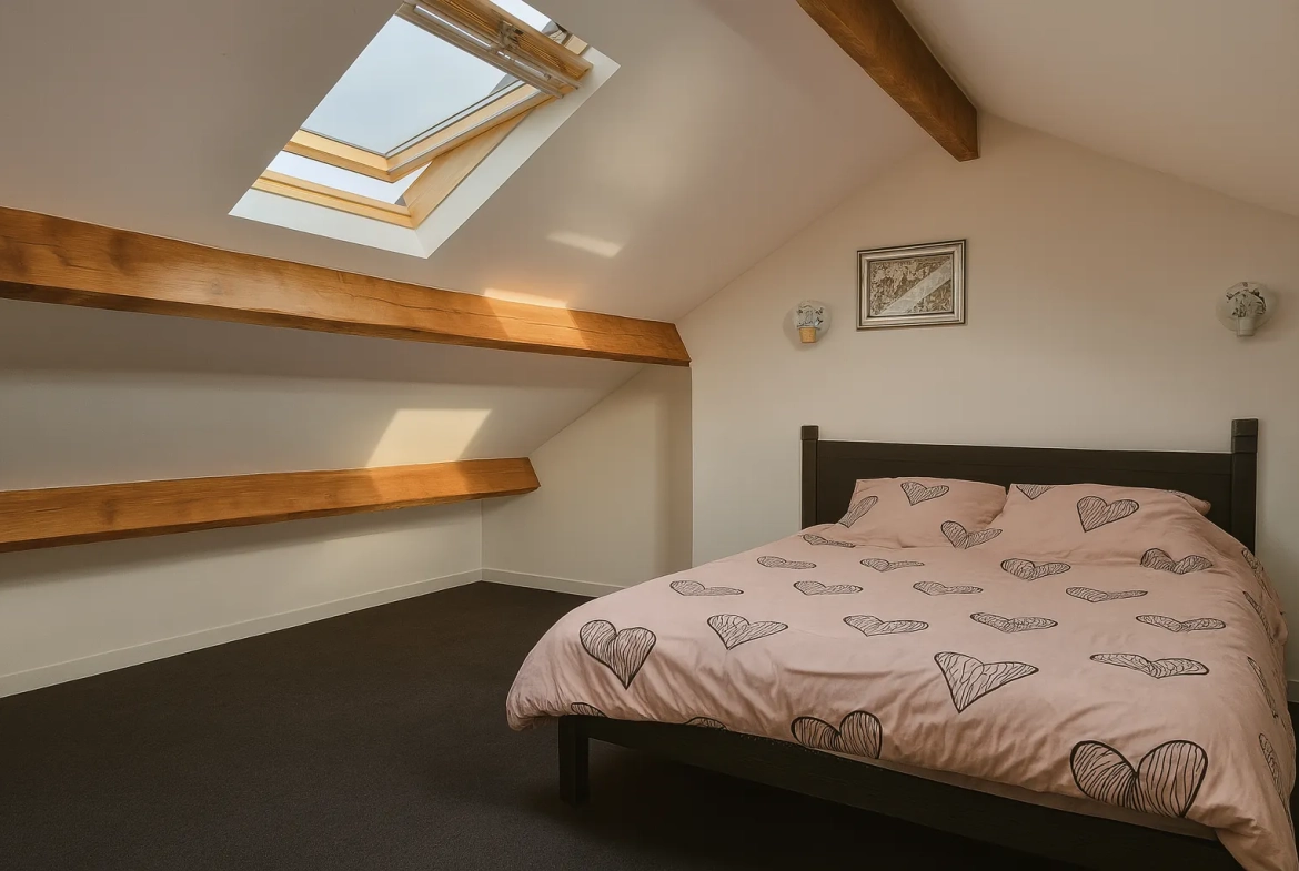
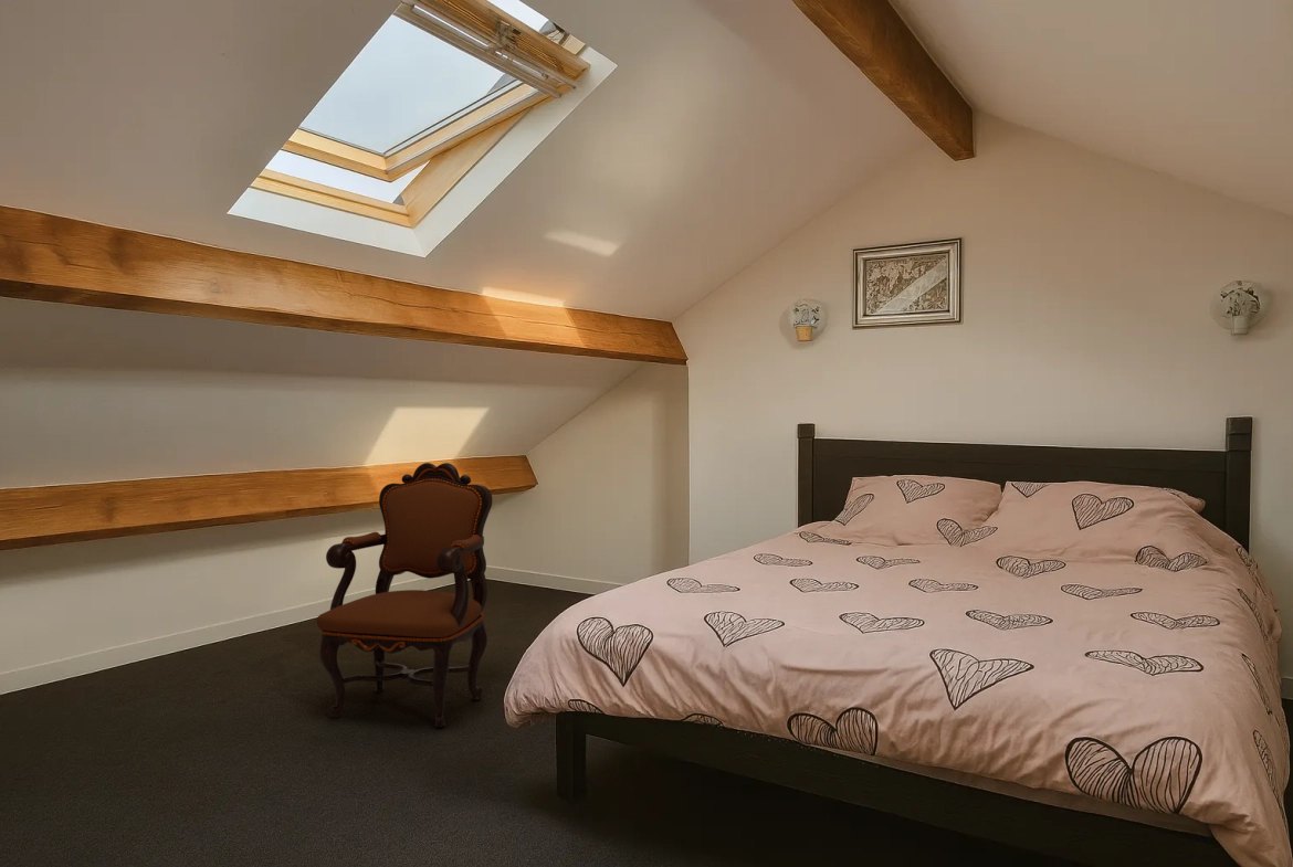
+ armchair [316,462,493,729]
